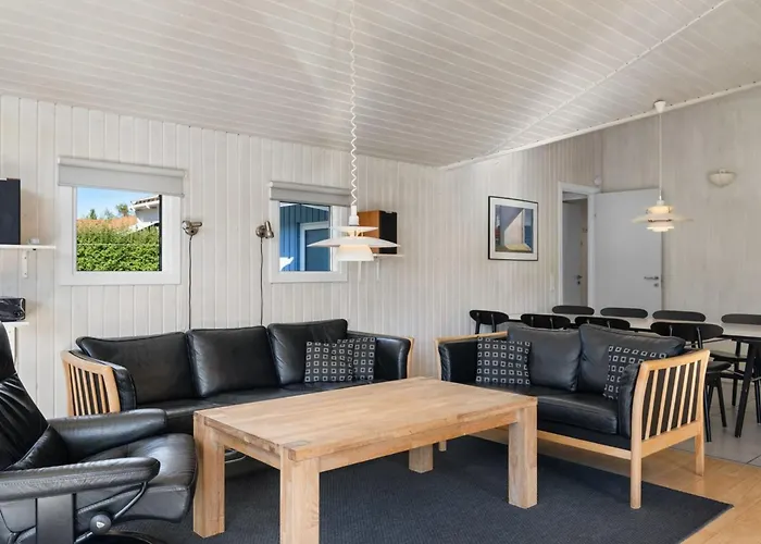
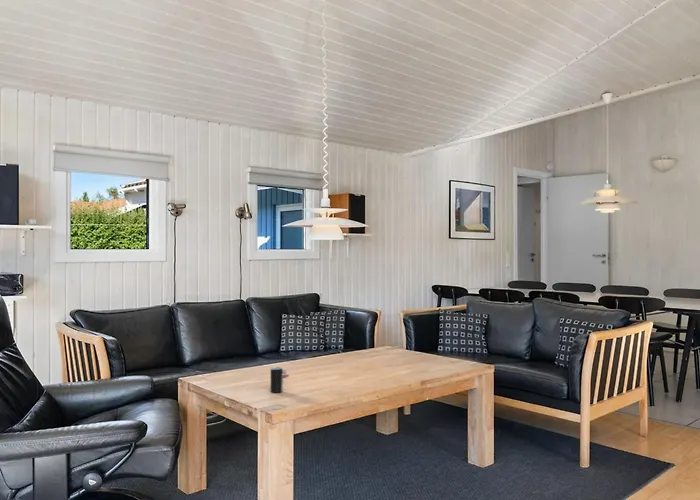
+ cup [270,366,290,394]
